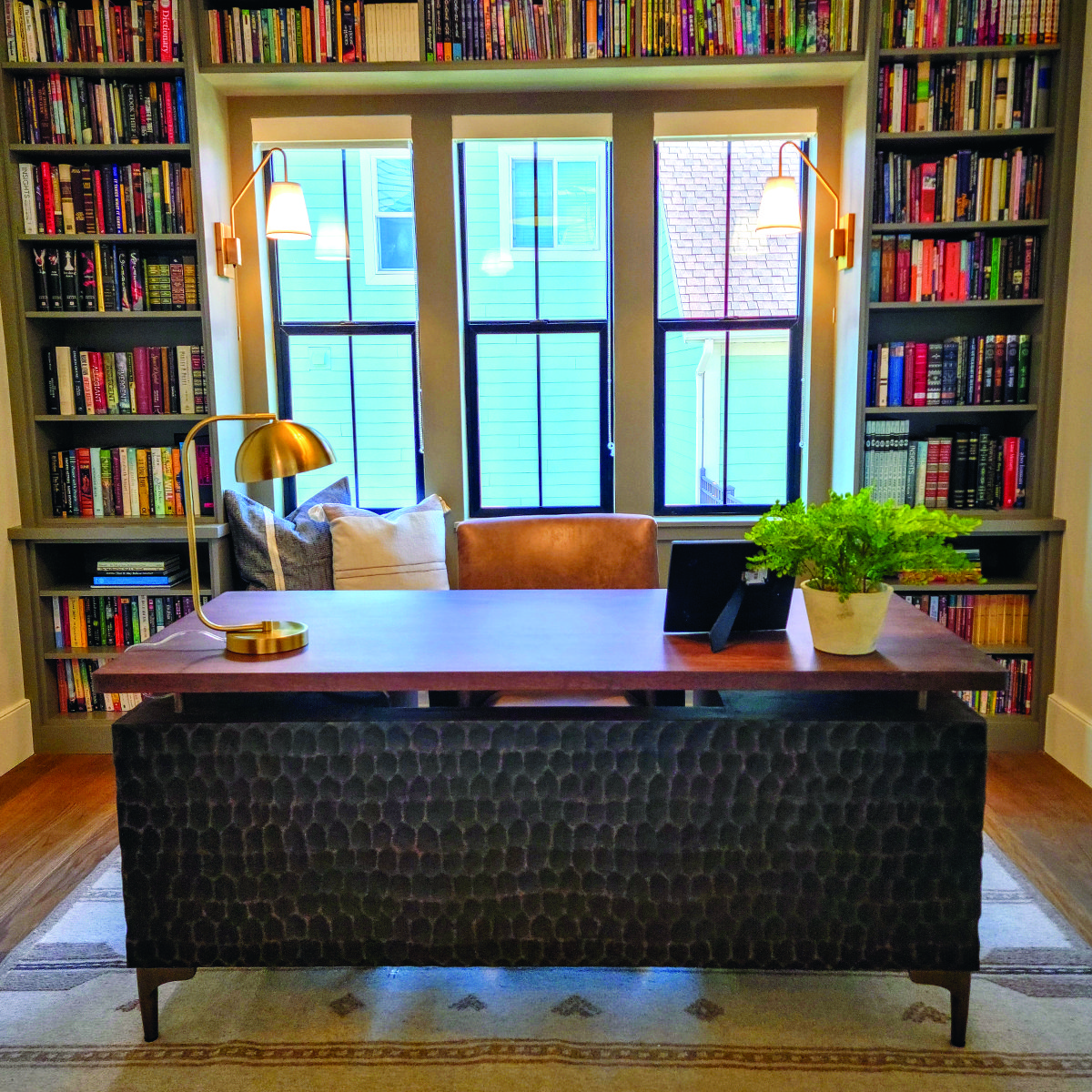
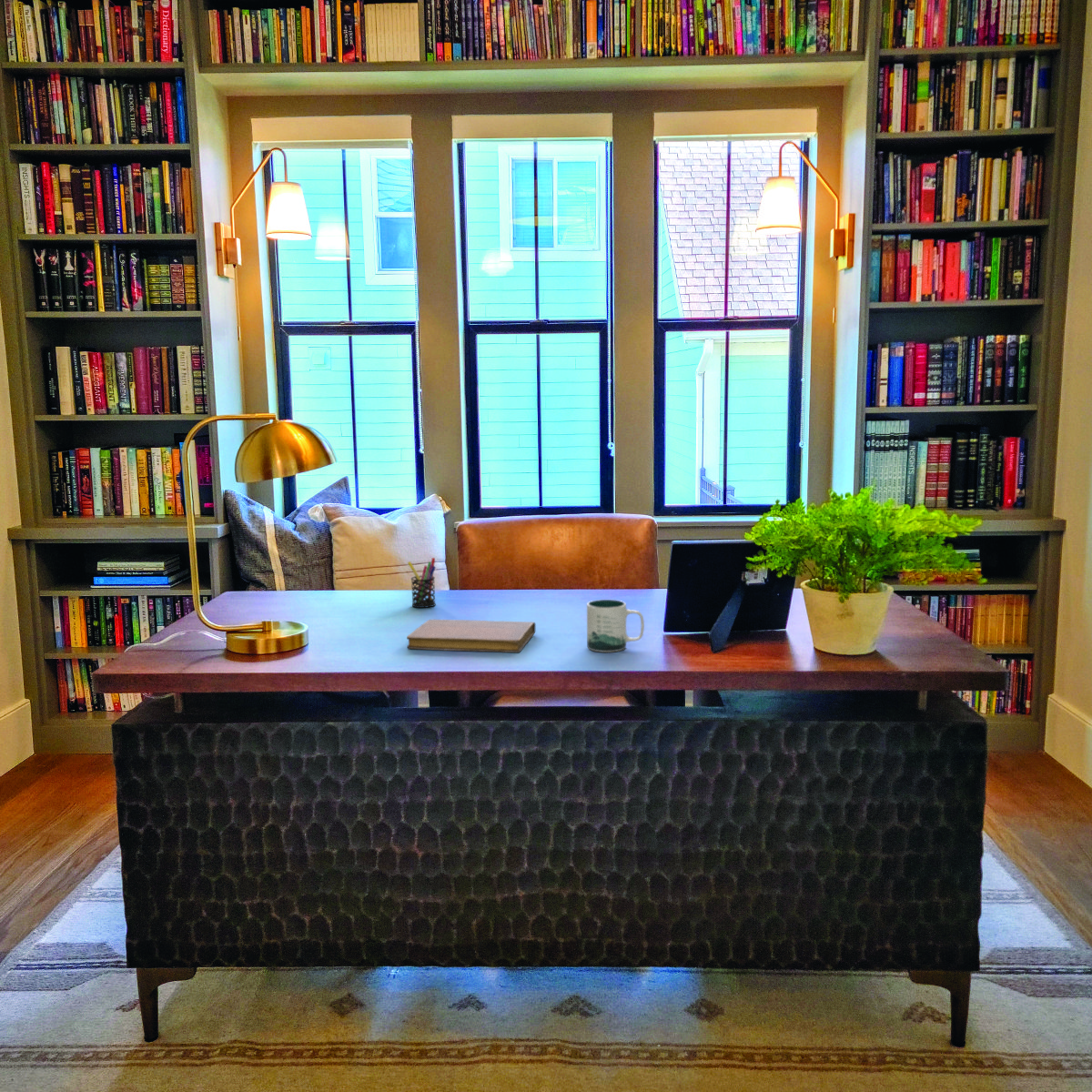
+ pen holder [407,557,437,609]
+ notebook [406,619,537,653]
+ mug [586,599,645,653]
